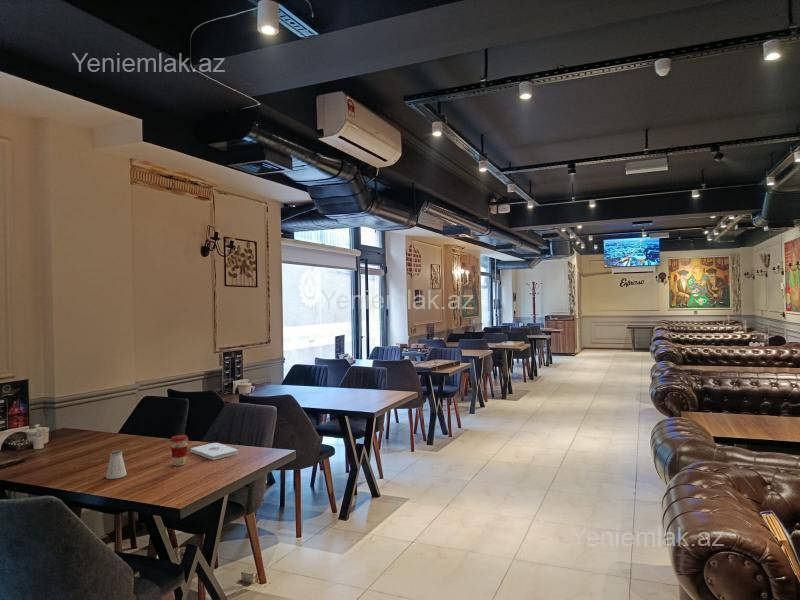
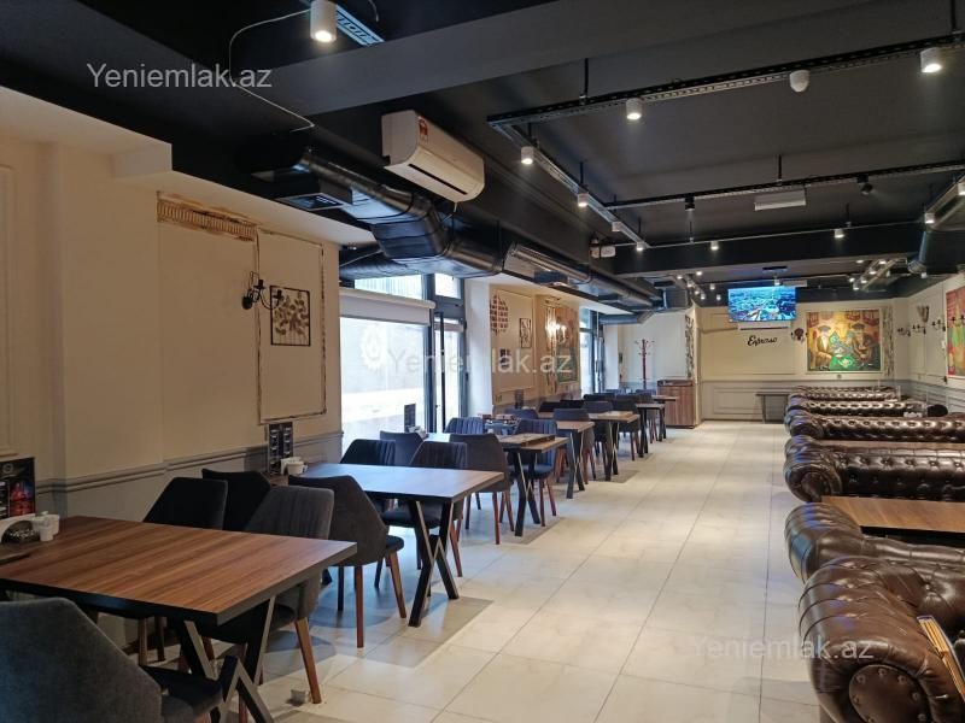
- saltshaker [105,449,128,480]
- coffee cup [169,434,189,467]
- notepad [189,442,239,461]
